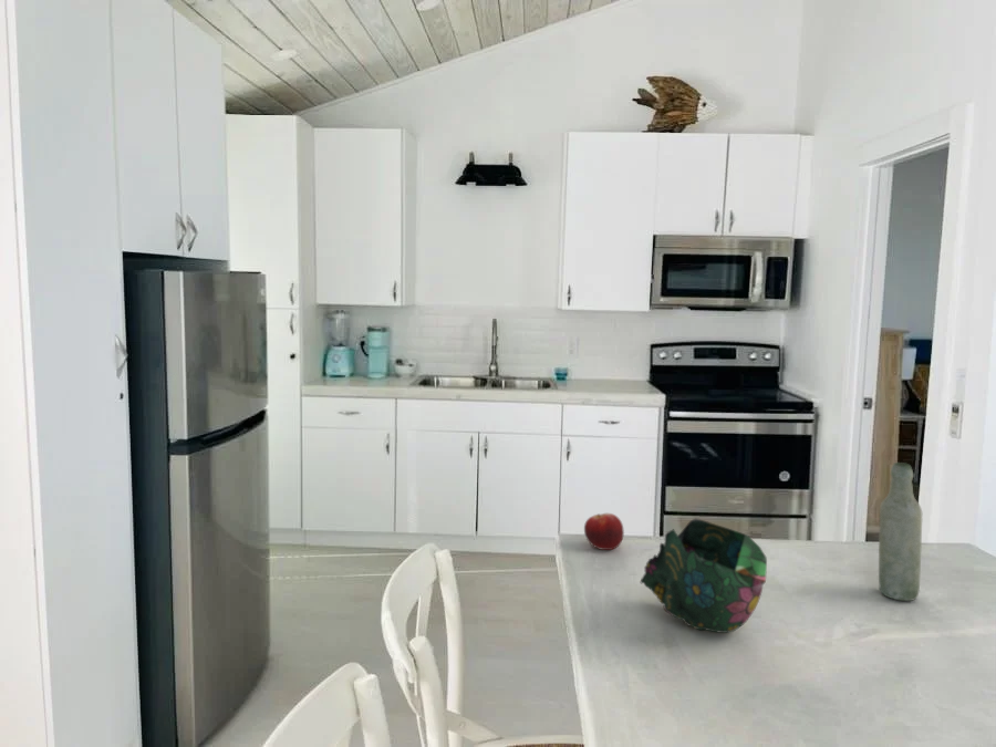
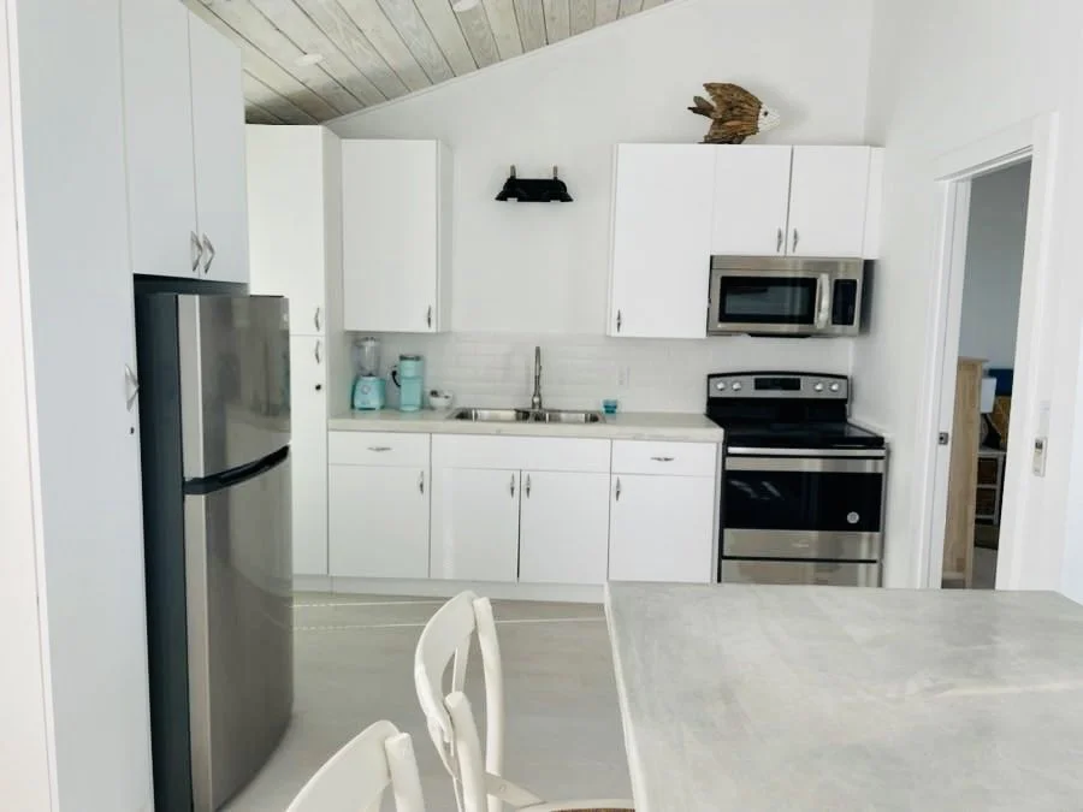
- fruit [583,512,625,551]
- bottle [878,461,923,602]
- decorative bowl [640,517,768,634]
